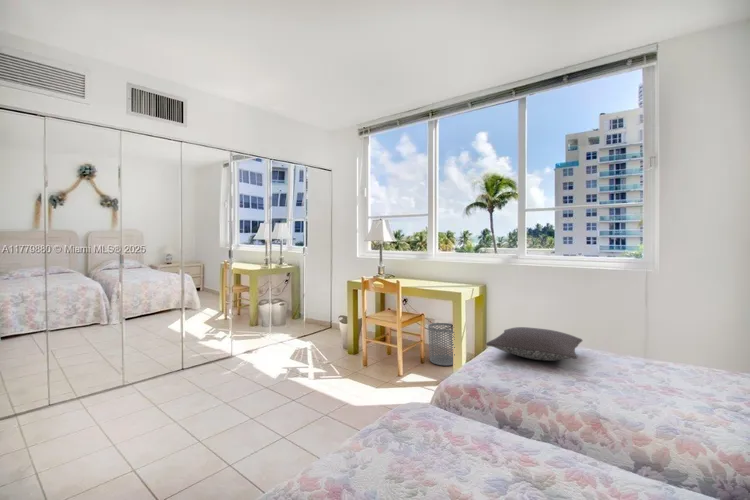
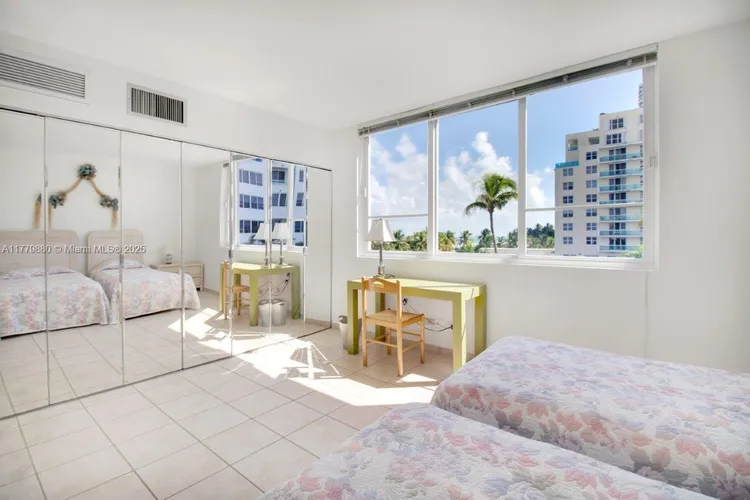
- pillow [485,326,583,362]
- waste bin [427,322,454,367]
